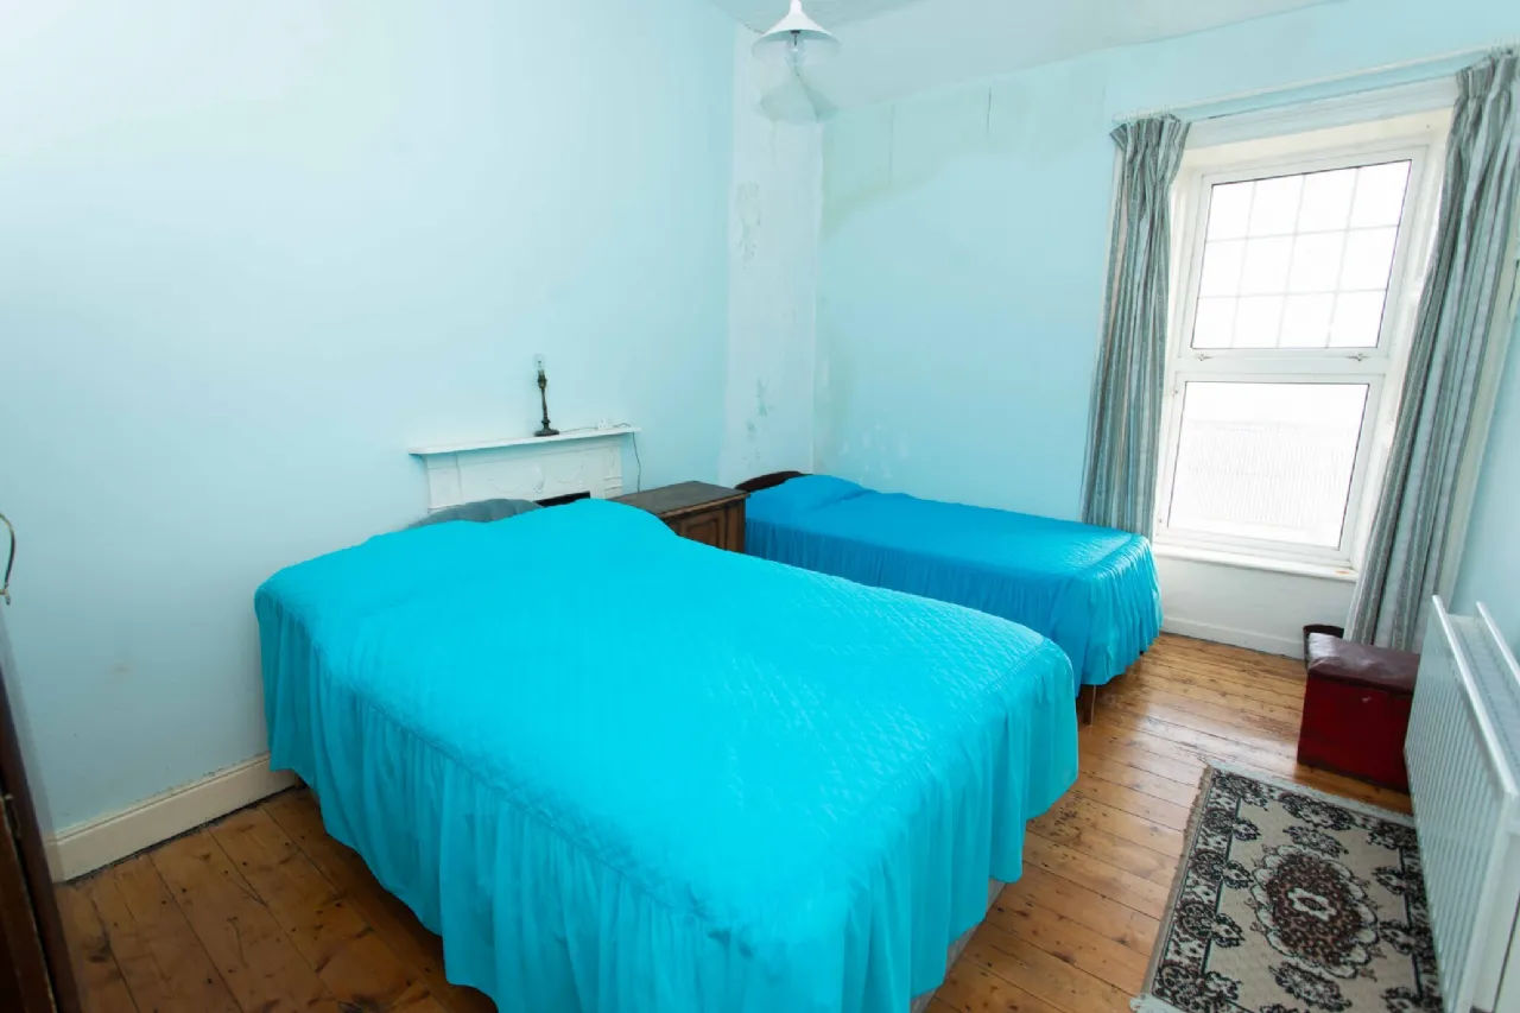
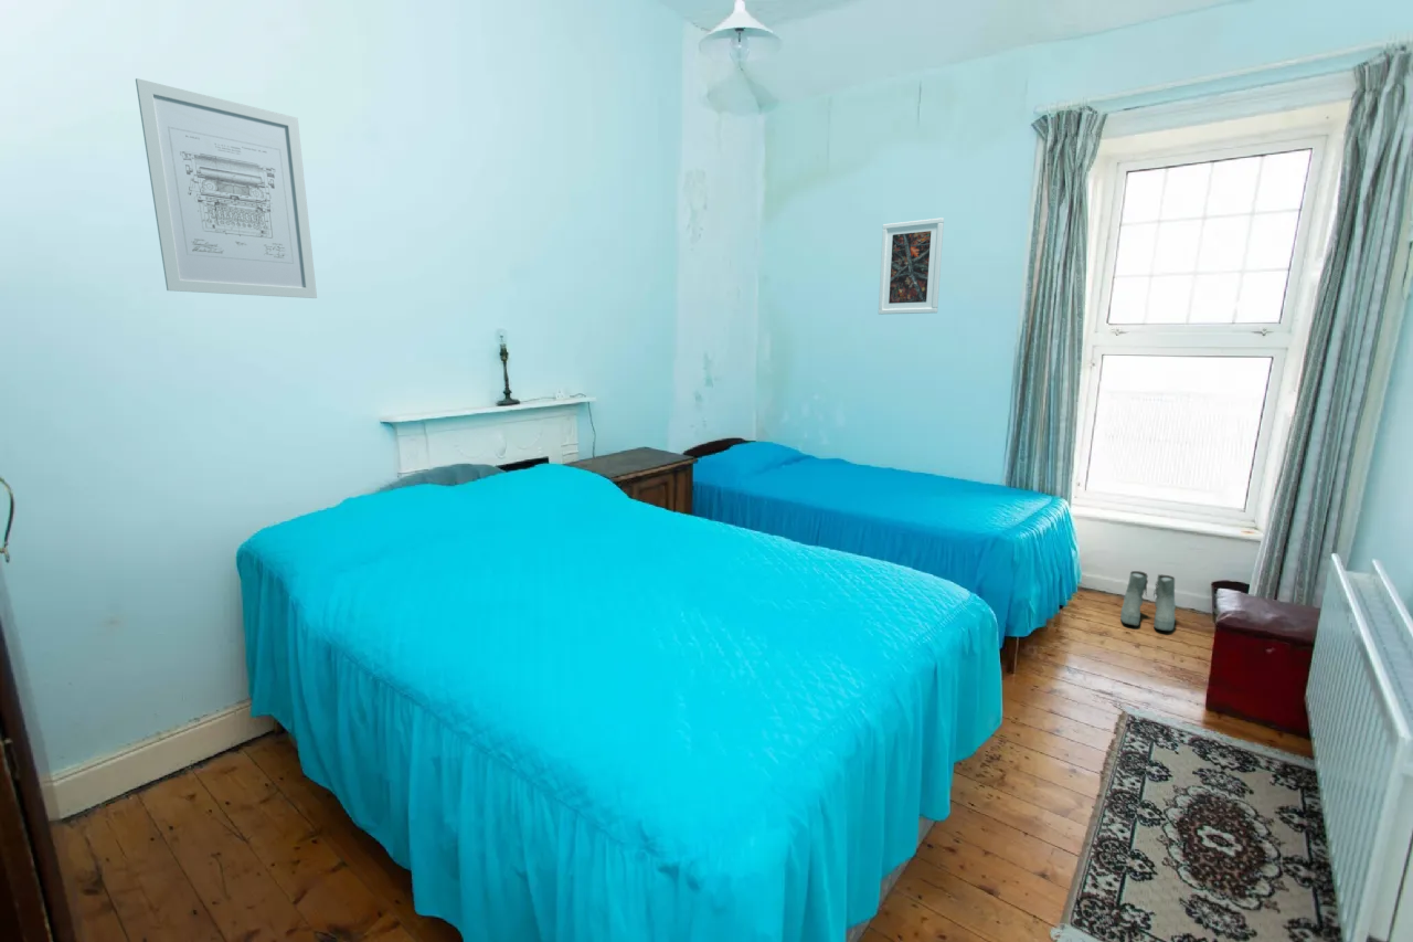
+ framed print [878,216,945,316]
+ wall art [135,77,318,299]
+ boots [1119,570,1177,632]
